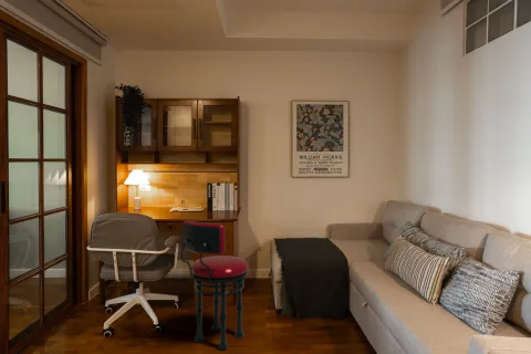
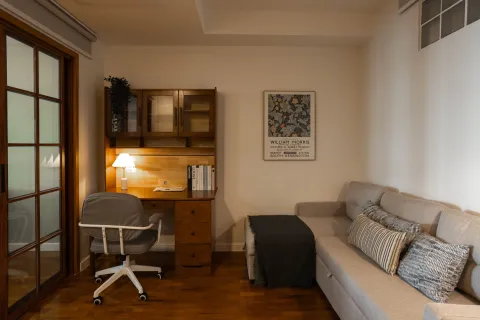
- stool [179,220,250,351]
